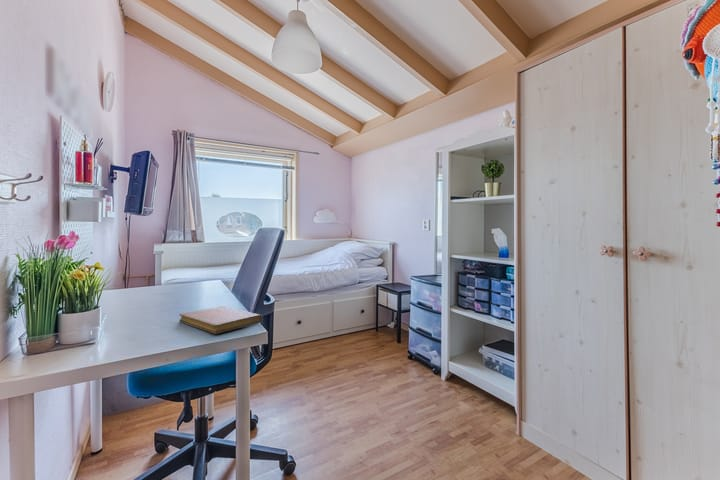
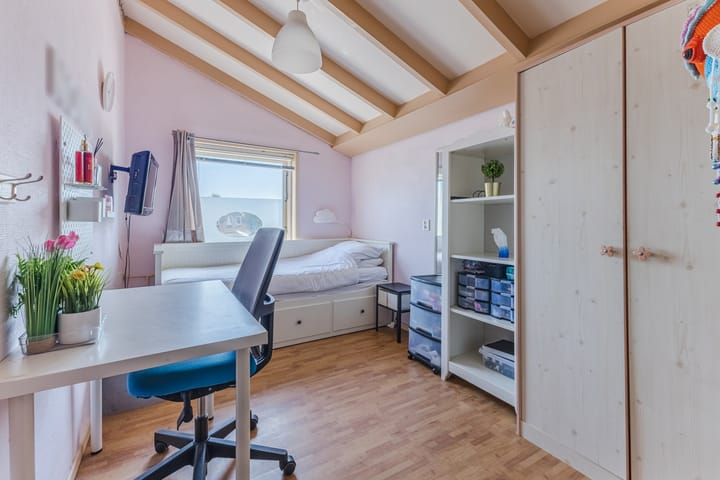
- notebook [178,305,264,335]
